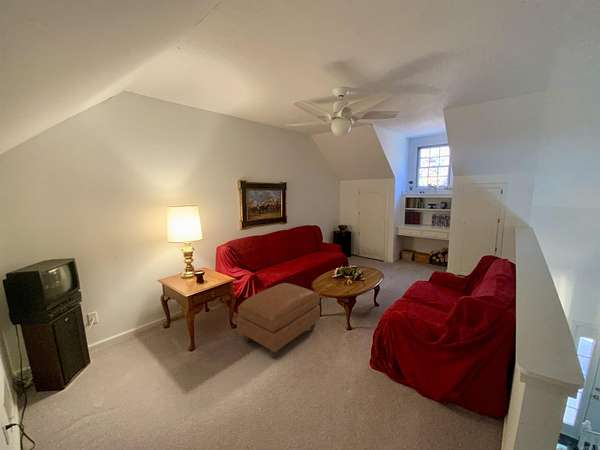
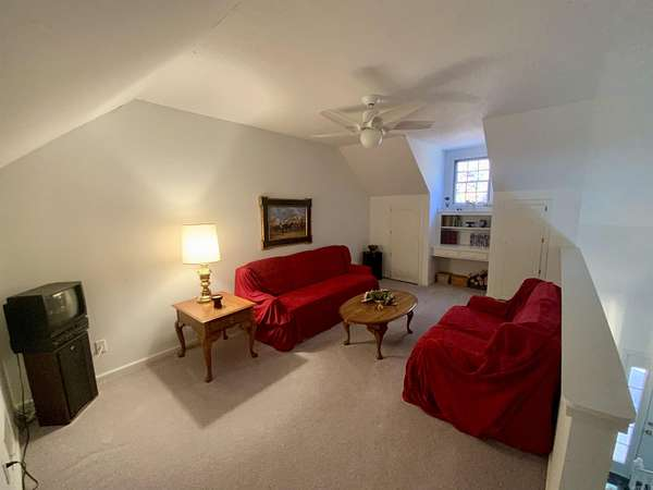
- ottoman [236,282,321,359]
